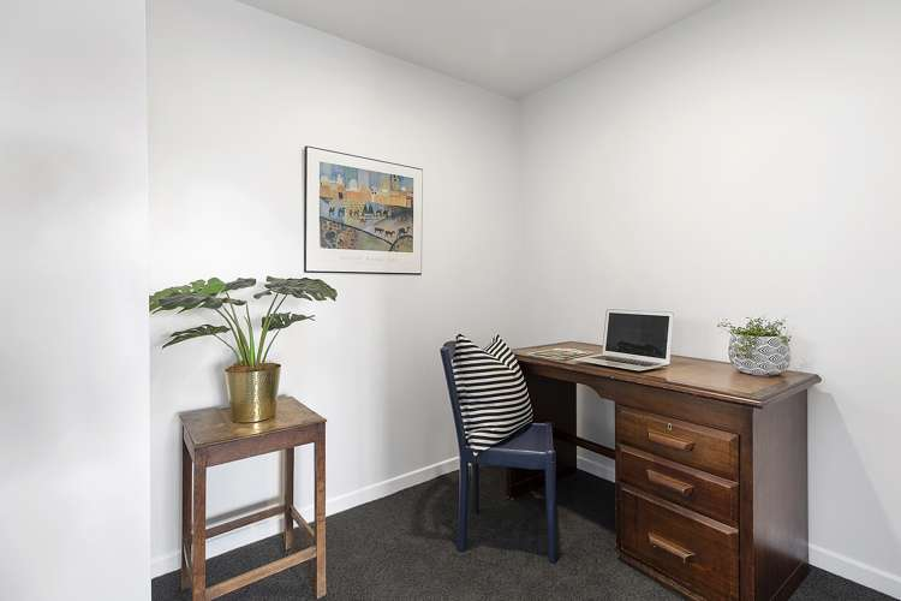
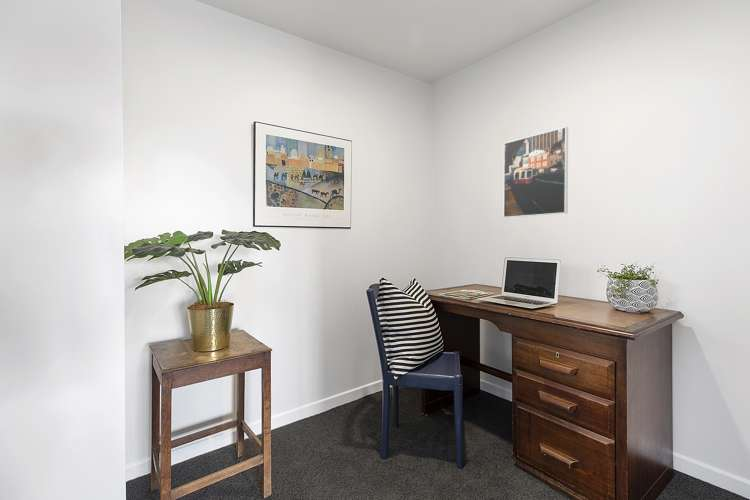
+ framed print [503,126,569,219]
